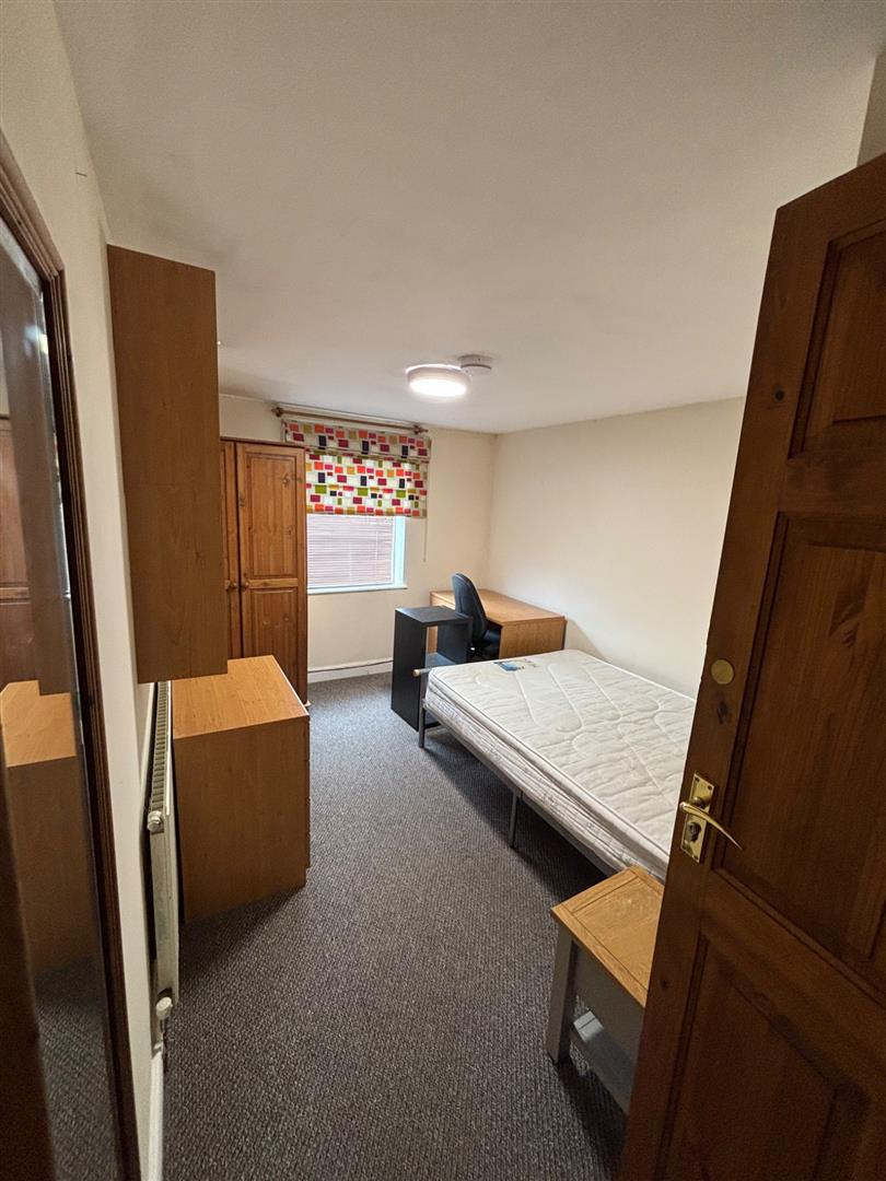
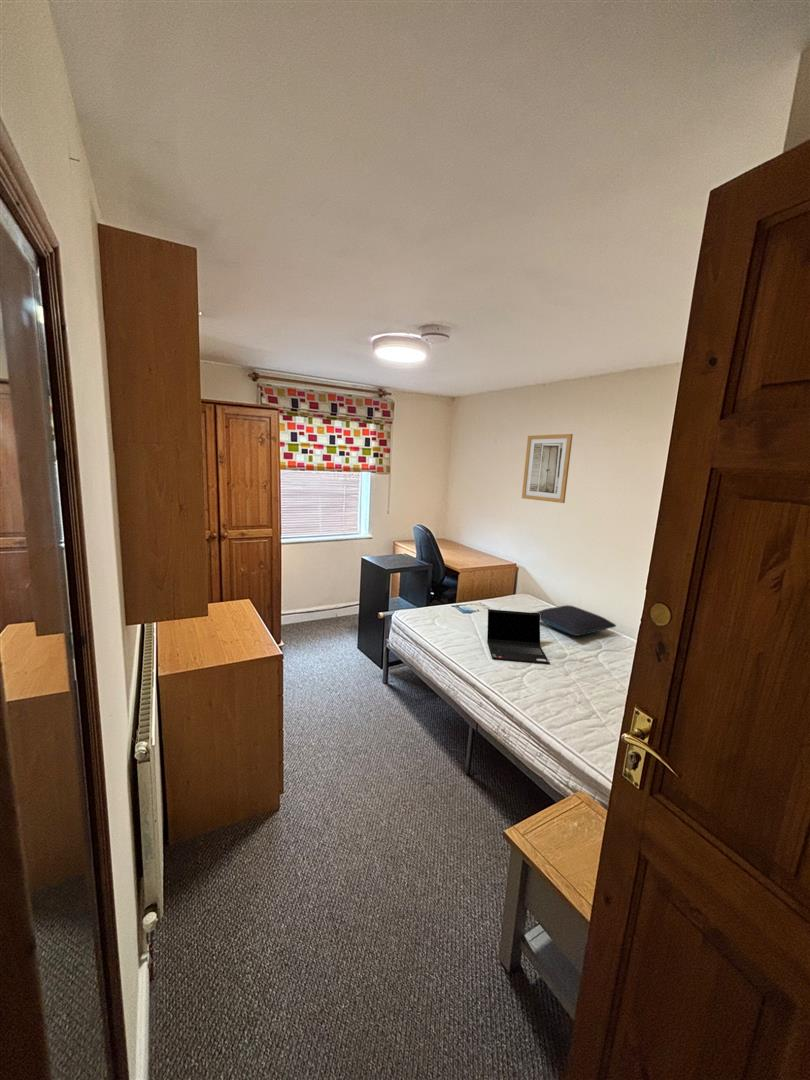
+ laptop computer [486,608,551,664]
+ wall art [521,433,574,504]
+ pillow [531,604,617,637]
